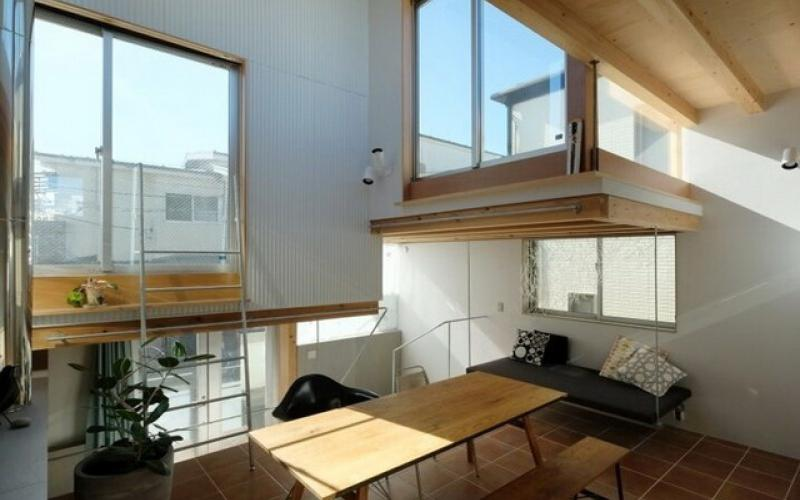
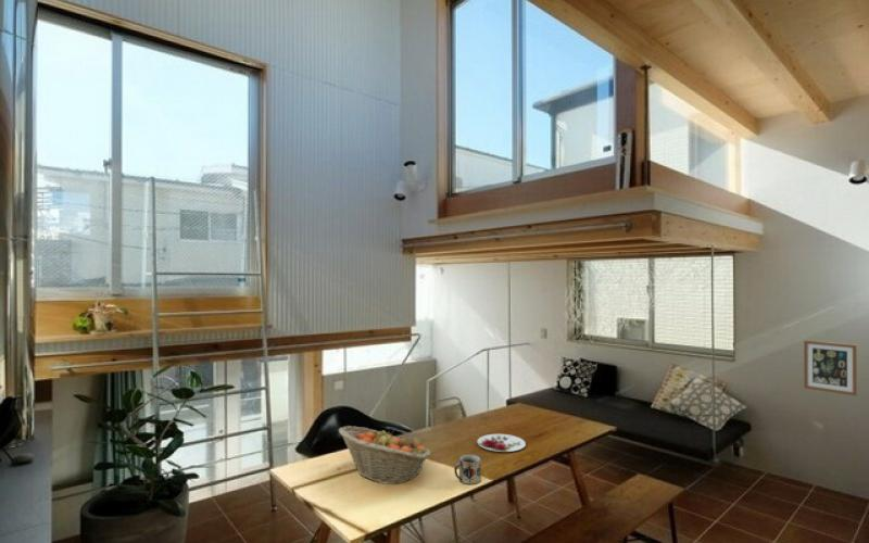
+ mug [453,453,482,485]
+ fruit basket [338,425,432,485]
+ wall art [803,340,858,396]
+ plate [476,433,527,453]
